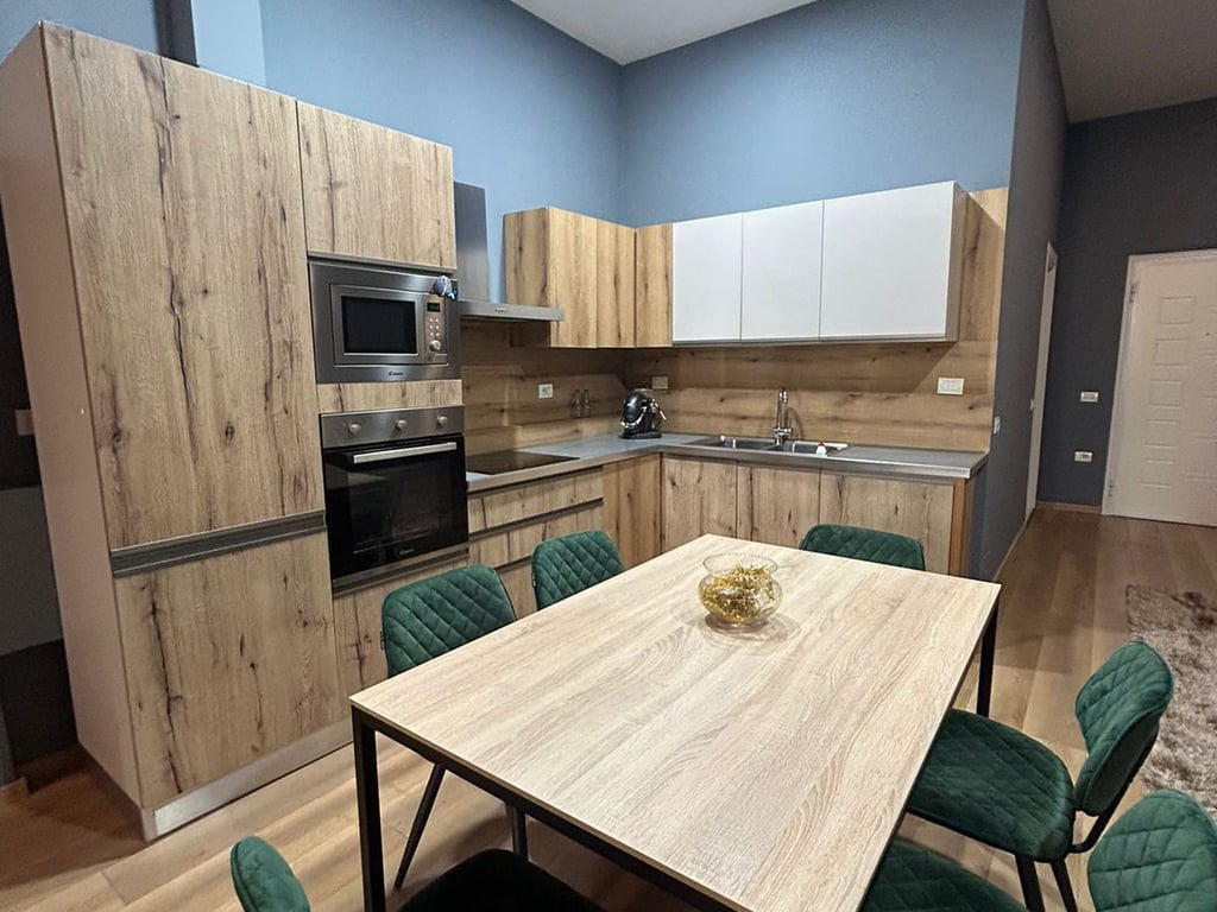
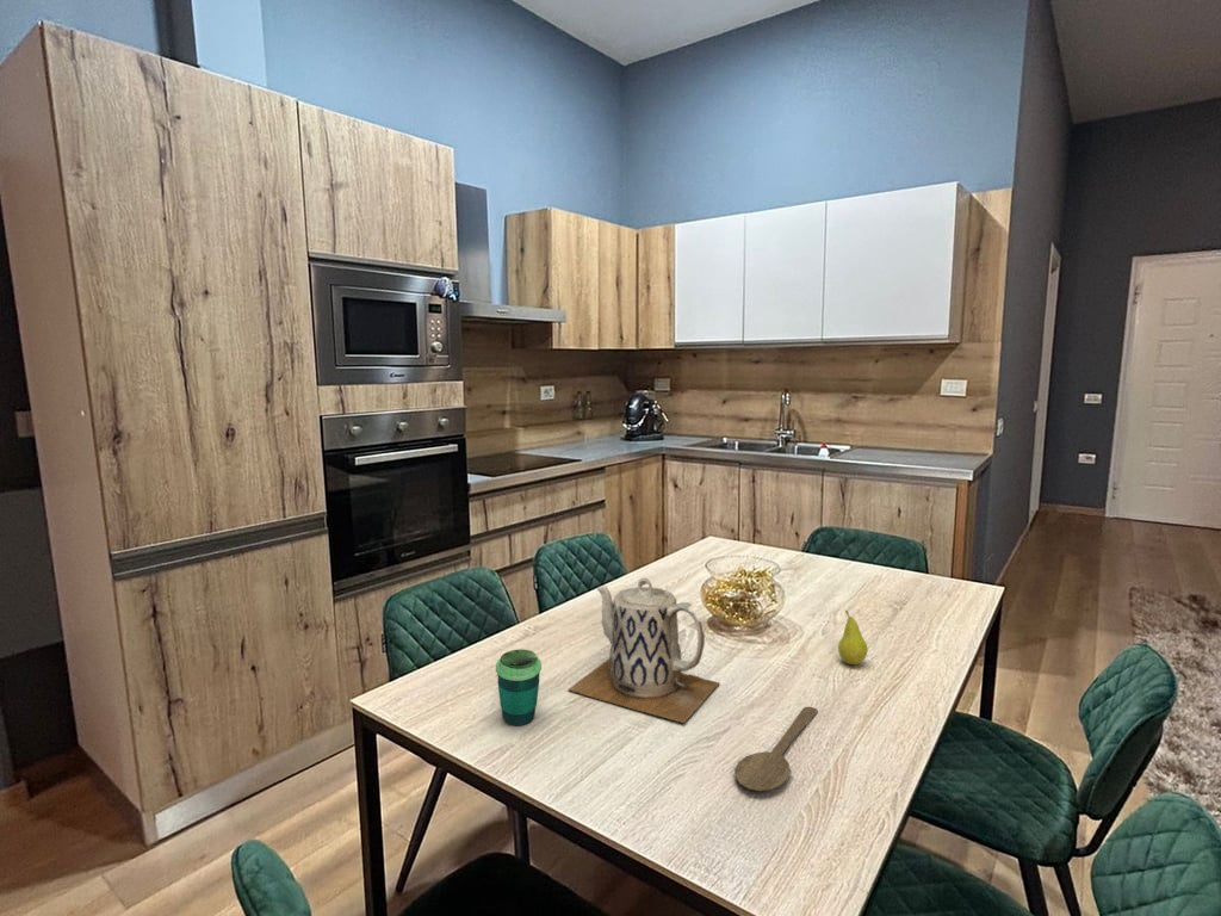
+ wooden spoon [733,706,819,792]
+ cup [495,649,543,726]
+ teapot [568,577,721,724]
+ fruit [837,608,869,666]
